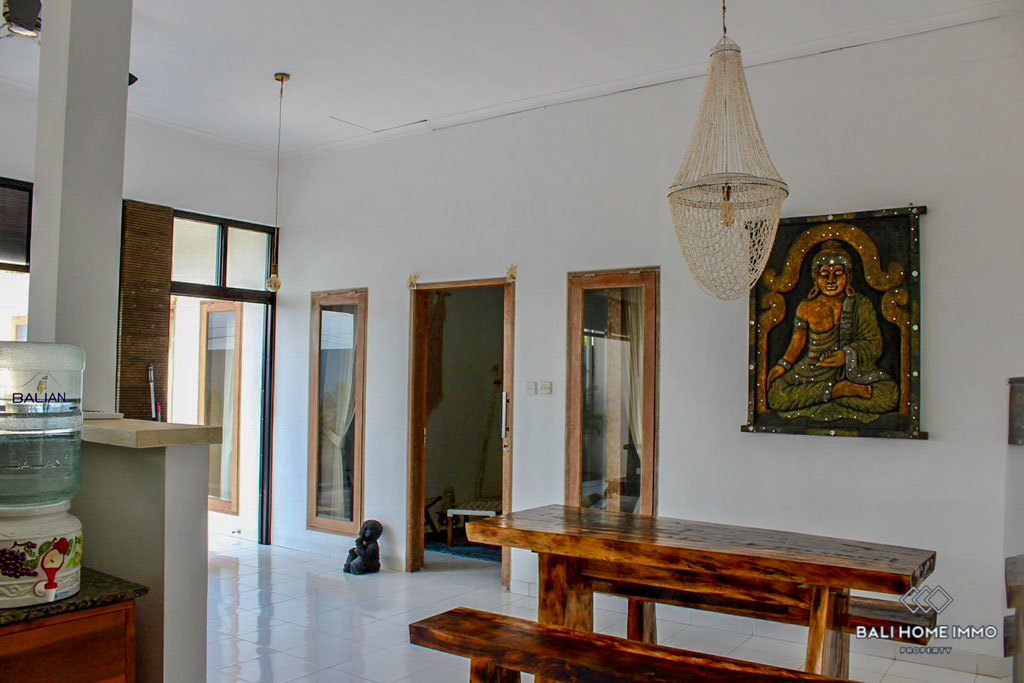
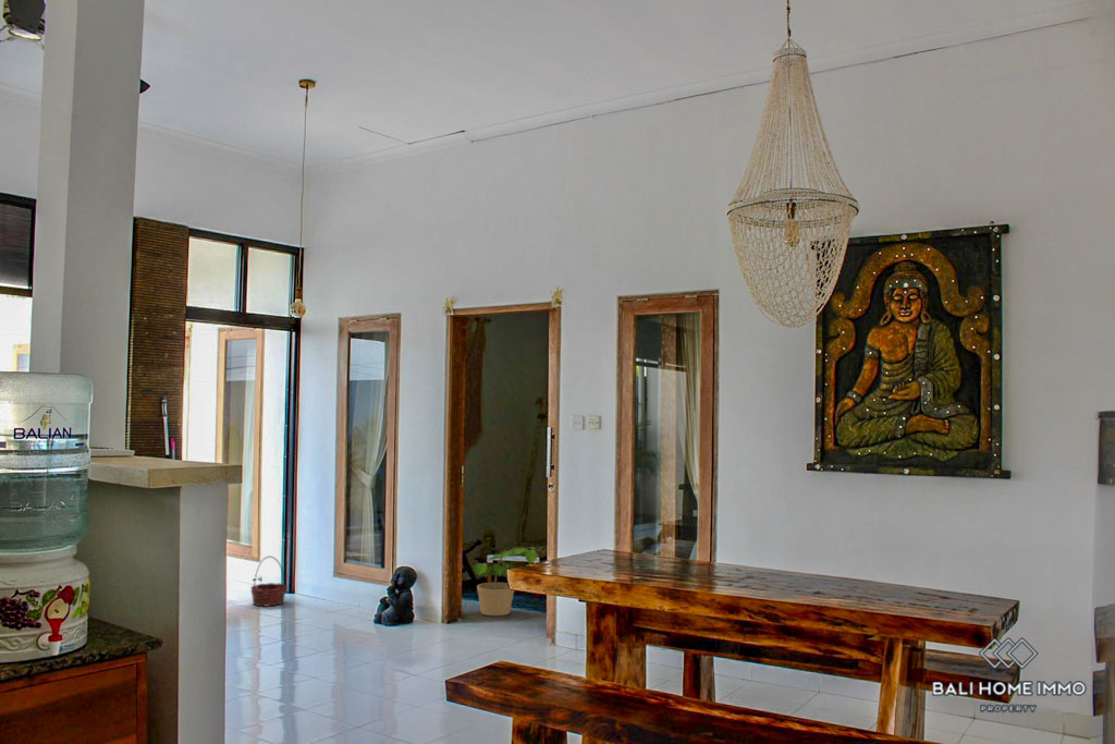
+ basket [249,556,289,608]
+ potted plant [474,546,544,617]
